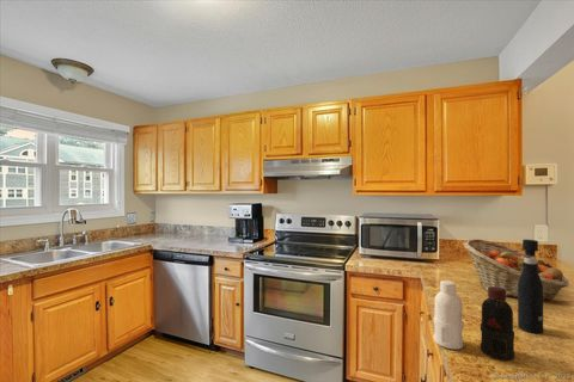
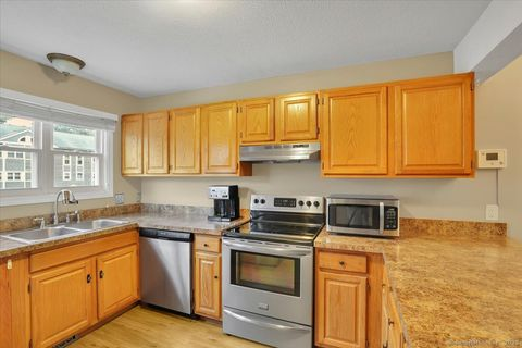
- pepper grinder [517,239,544,334]
- bottle [433,279,515,362]
- fruit basket [463,238,570,302]
